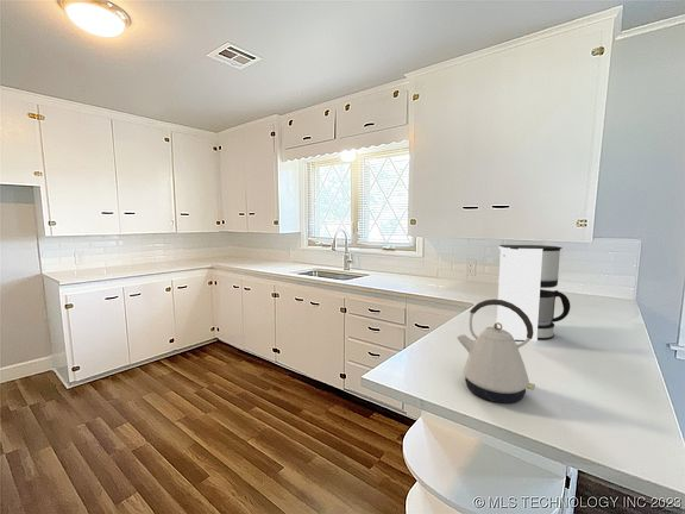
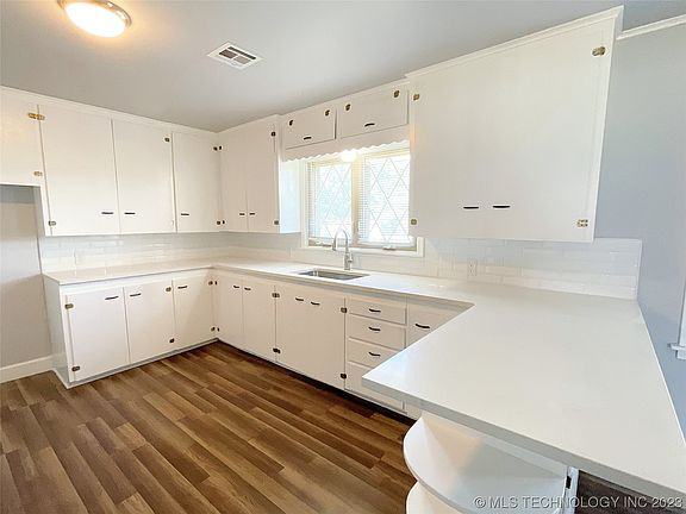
- kettle [455,297,536,403]
- coffee maker [496,244,571,341]
